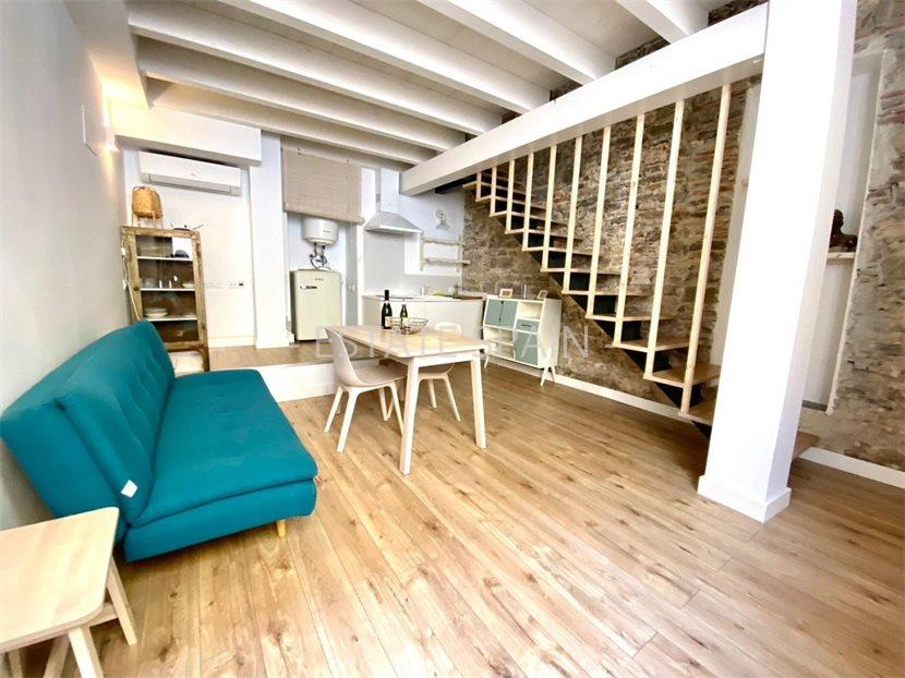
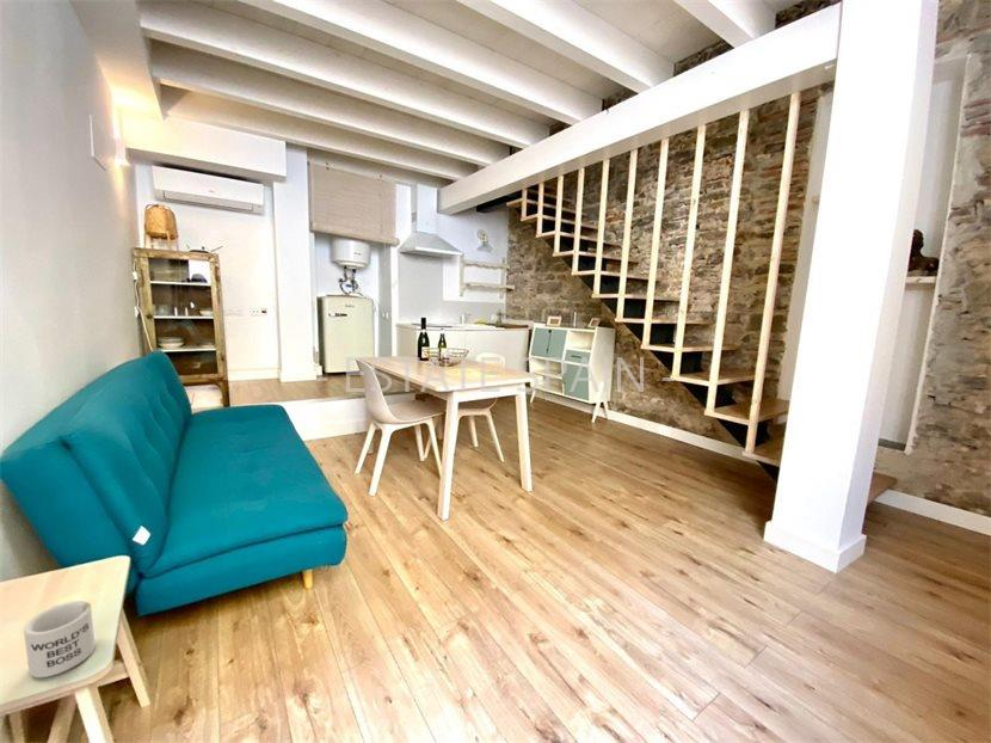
+ mug [23,600,97,678]
